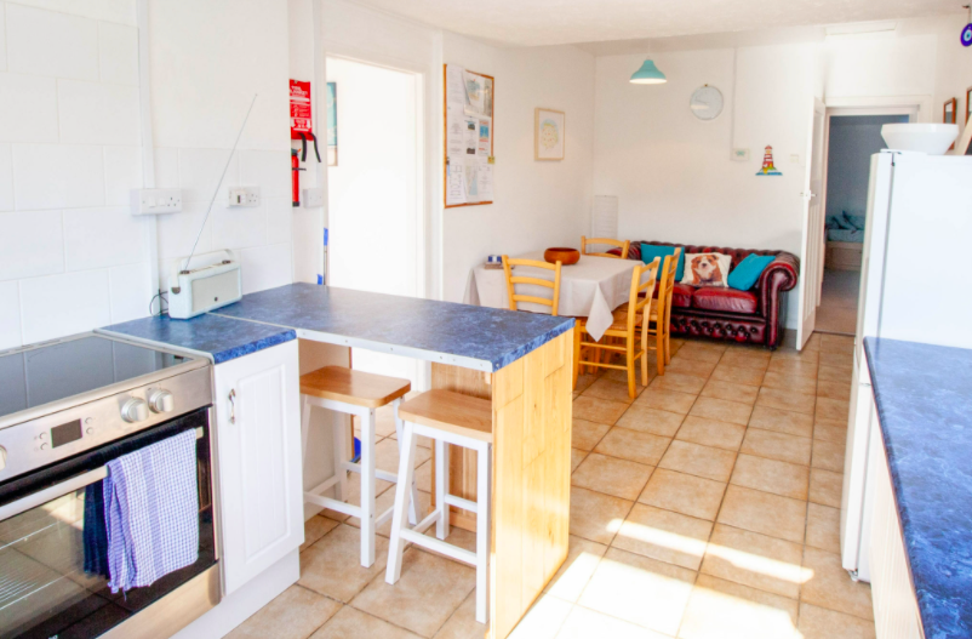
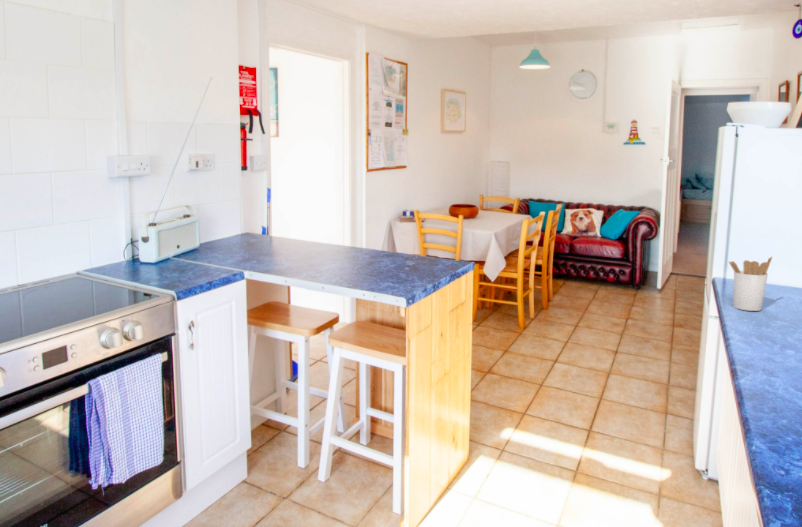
+ utensil holder [728,255,773,312]
